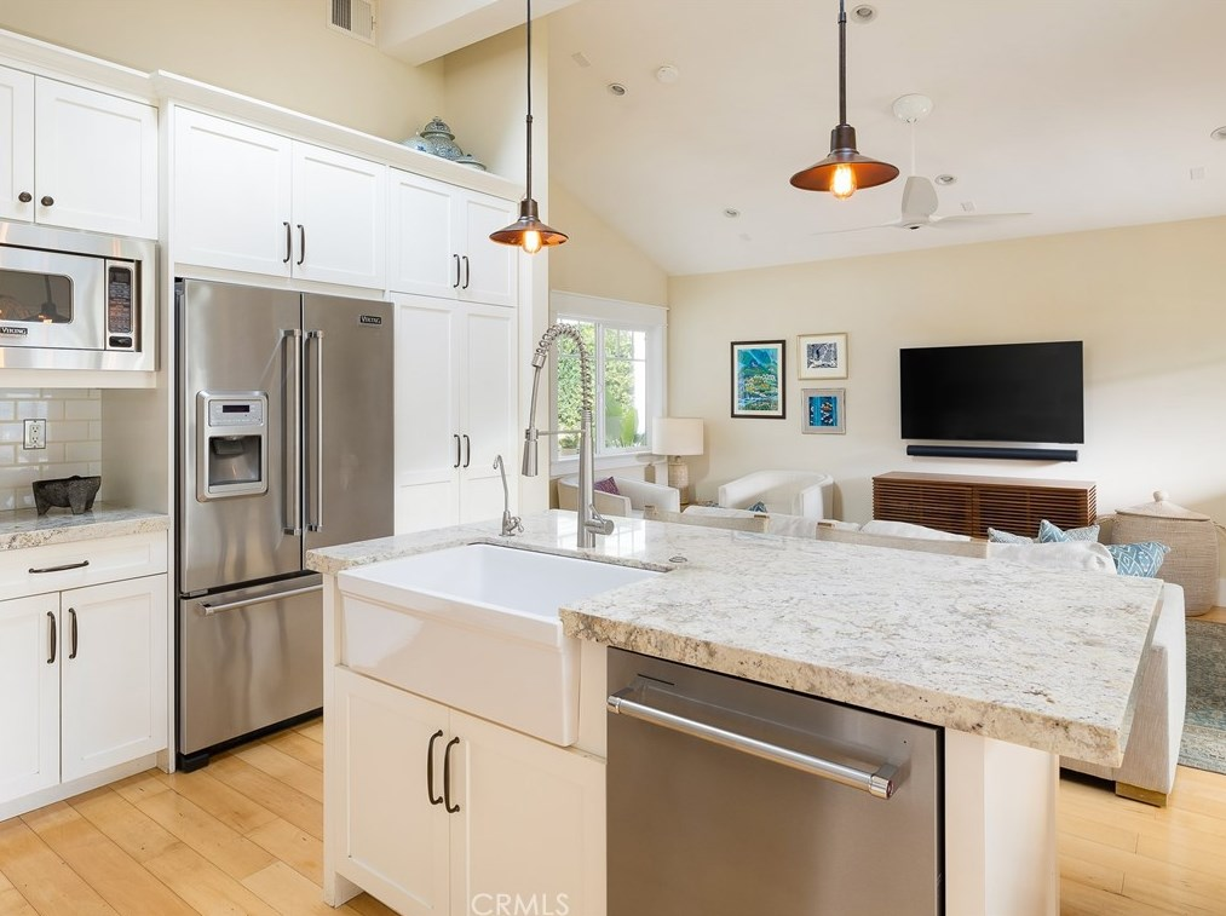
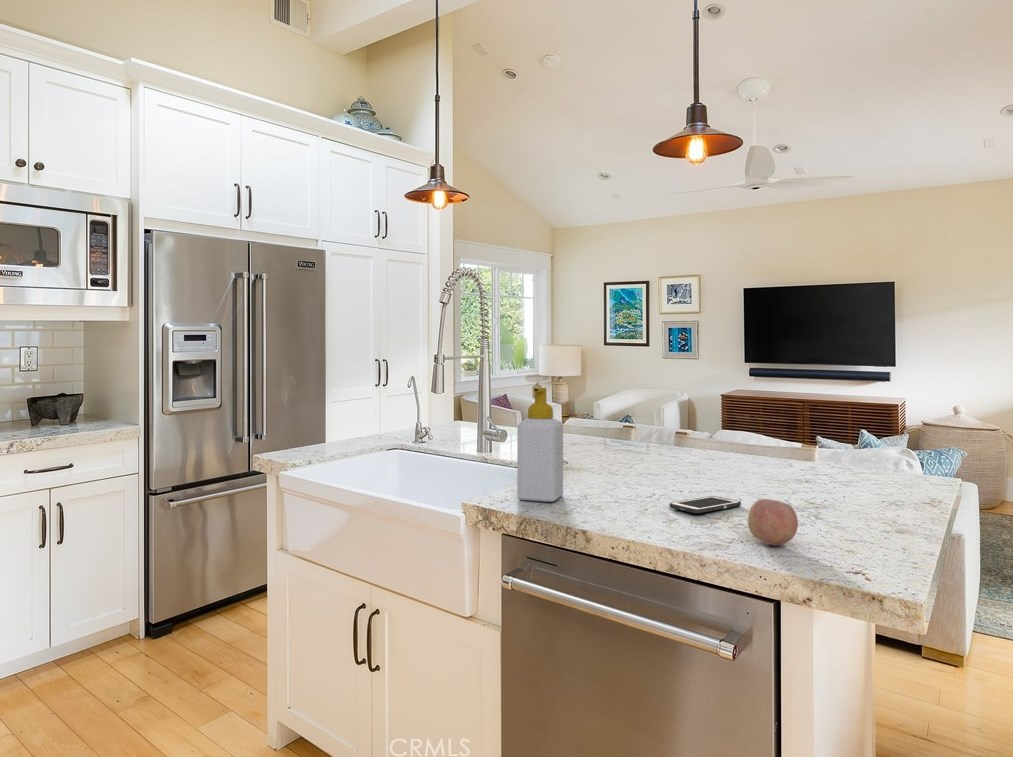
+ fruit [747,498,799,547]
+ soap bottle [516,387,564,503]
+ cell phone [669,495,742,514]
